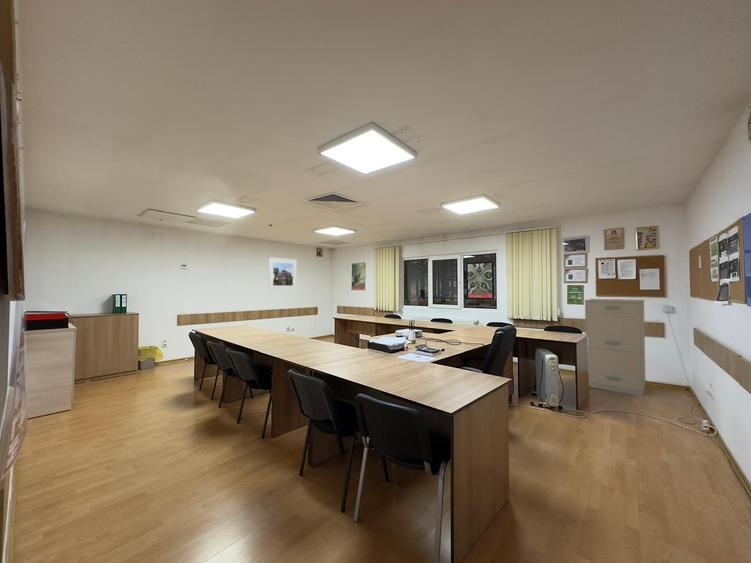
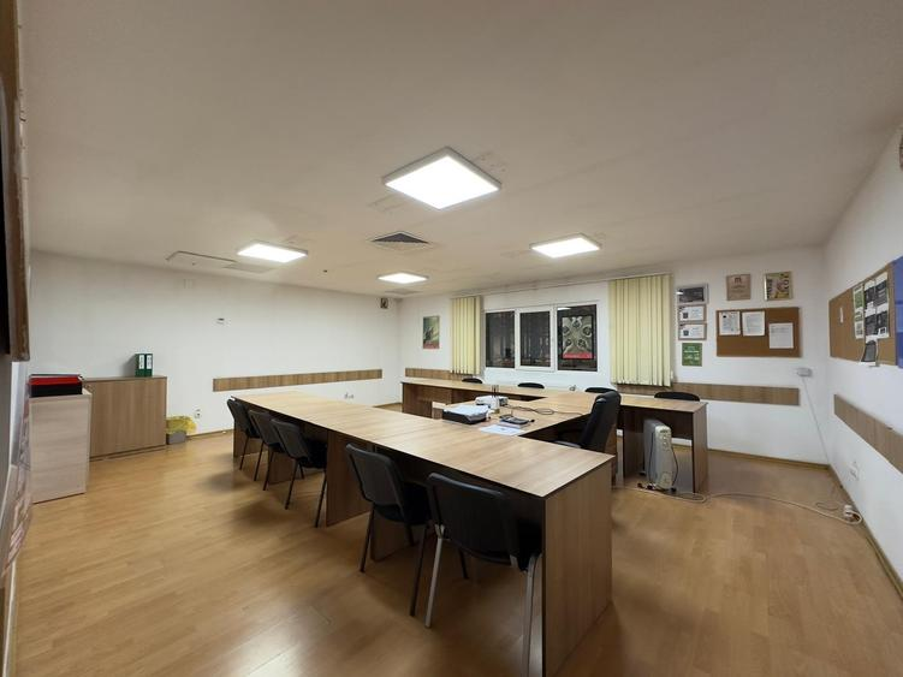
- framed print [267,256,298,291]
- filing cabinet [583,298,646,397]
